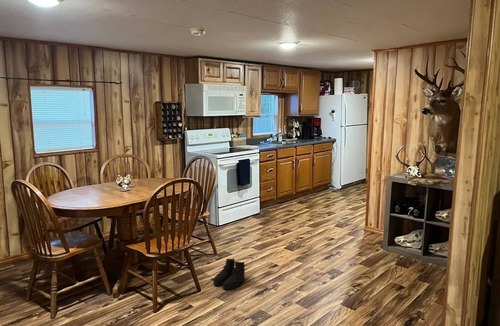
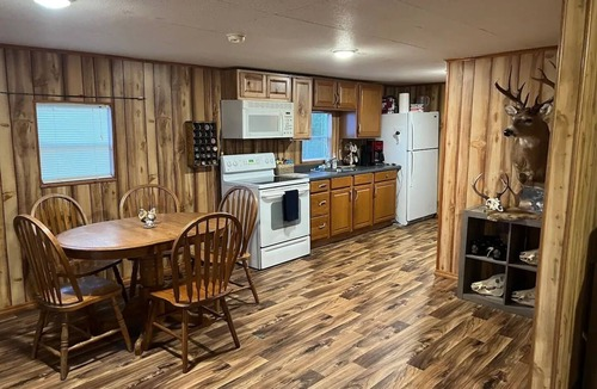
- boots [212,257,246,290]
